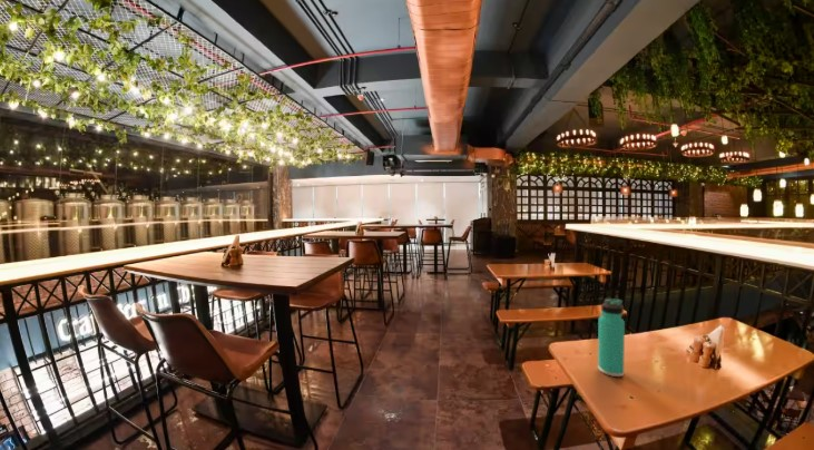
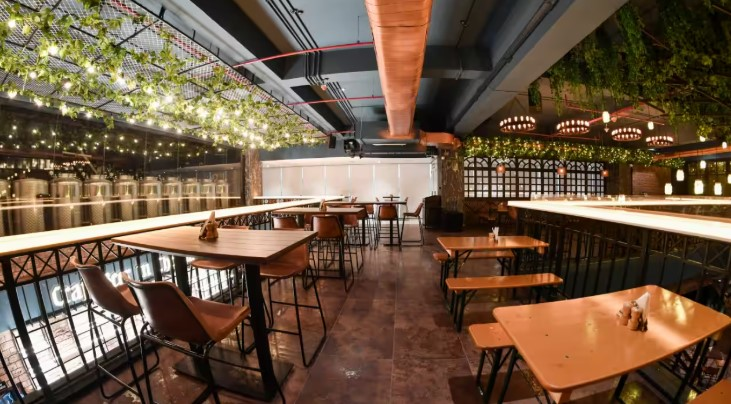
- thermos bottle [597,297,626,378]
